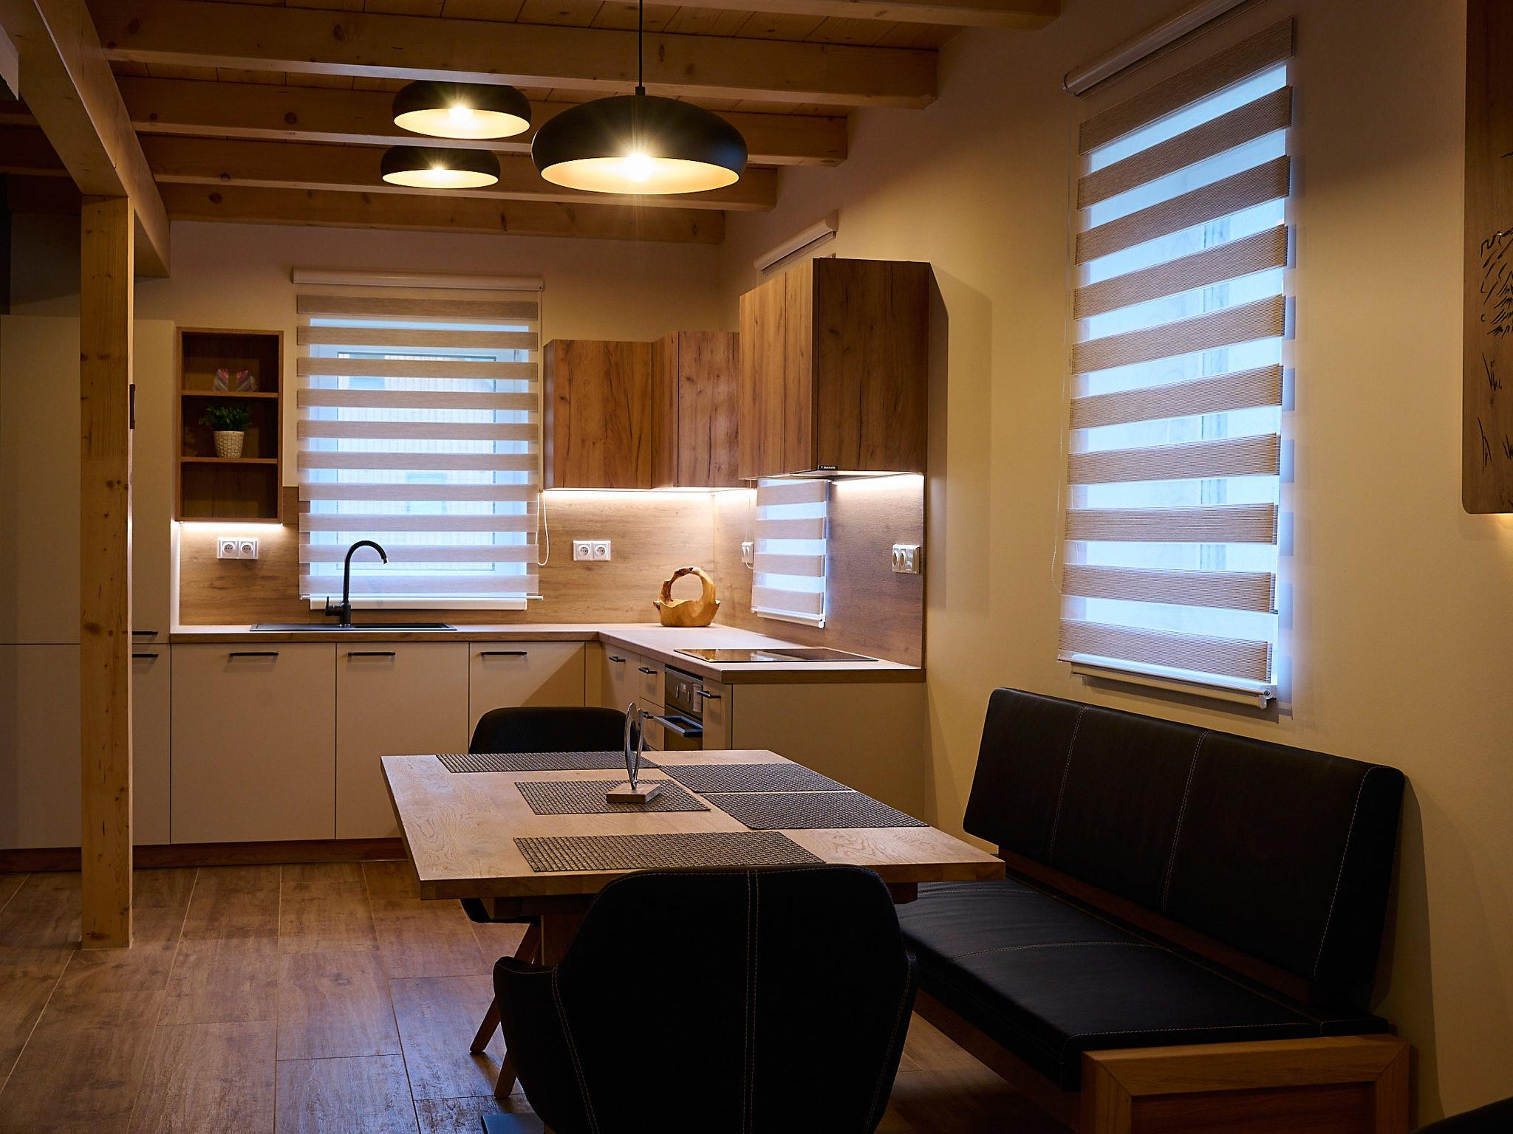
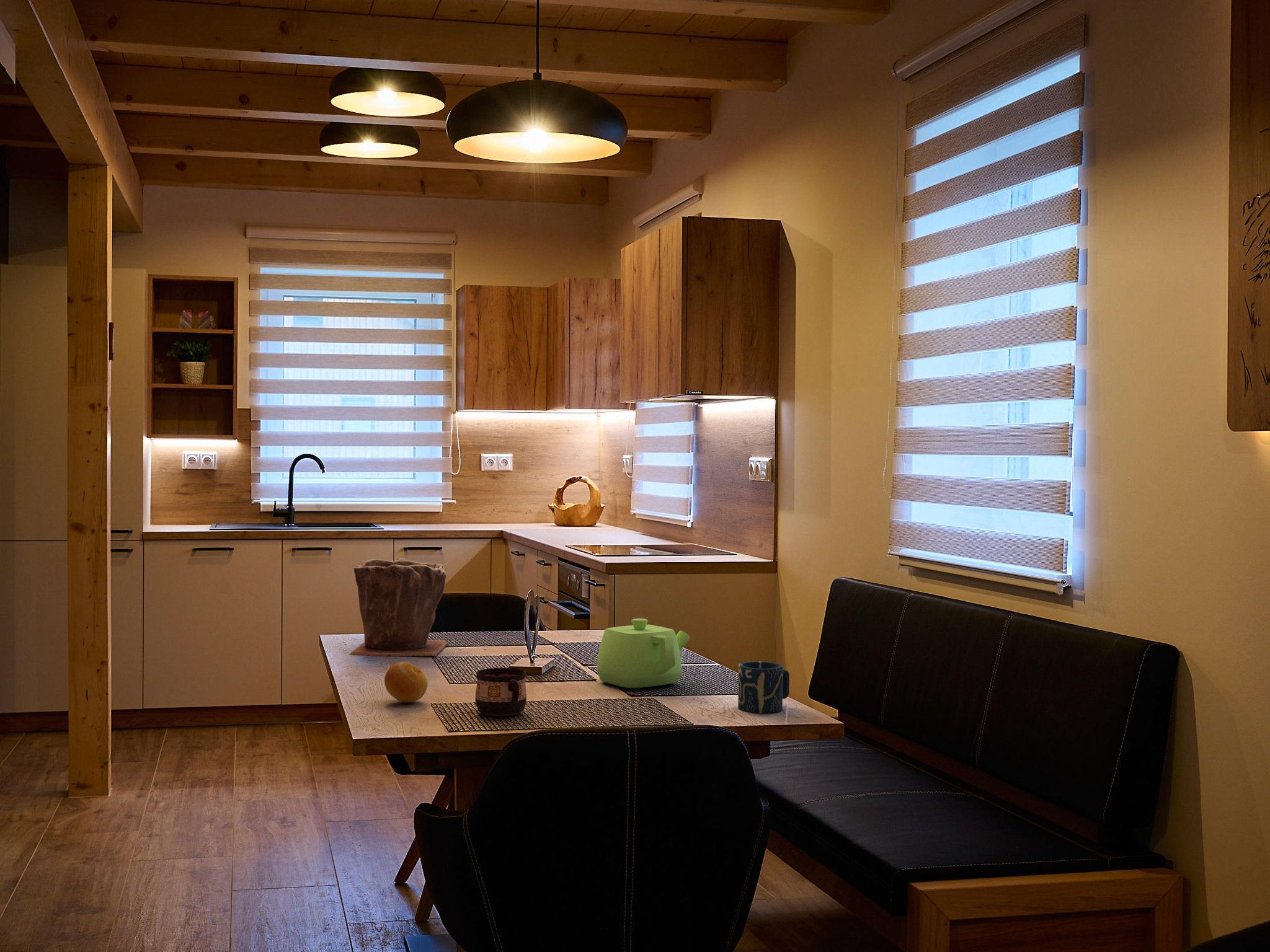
+ cup [737,661,790,715]
+ plant pot [349,558,449,657]
+ teapot [597,618,690,689]
+ fruit [384,661,428,703]
+ cup [475,668,527,716]
